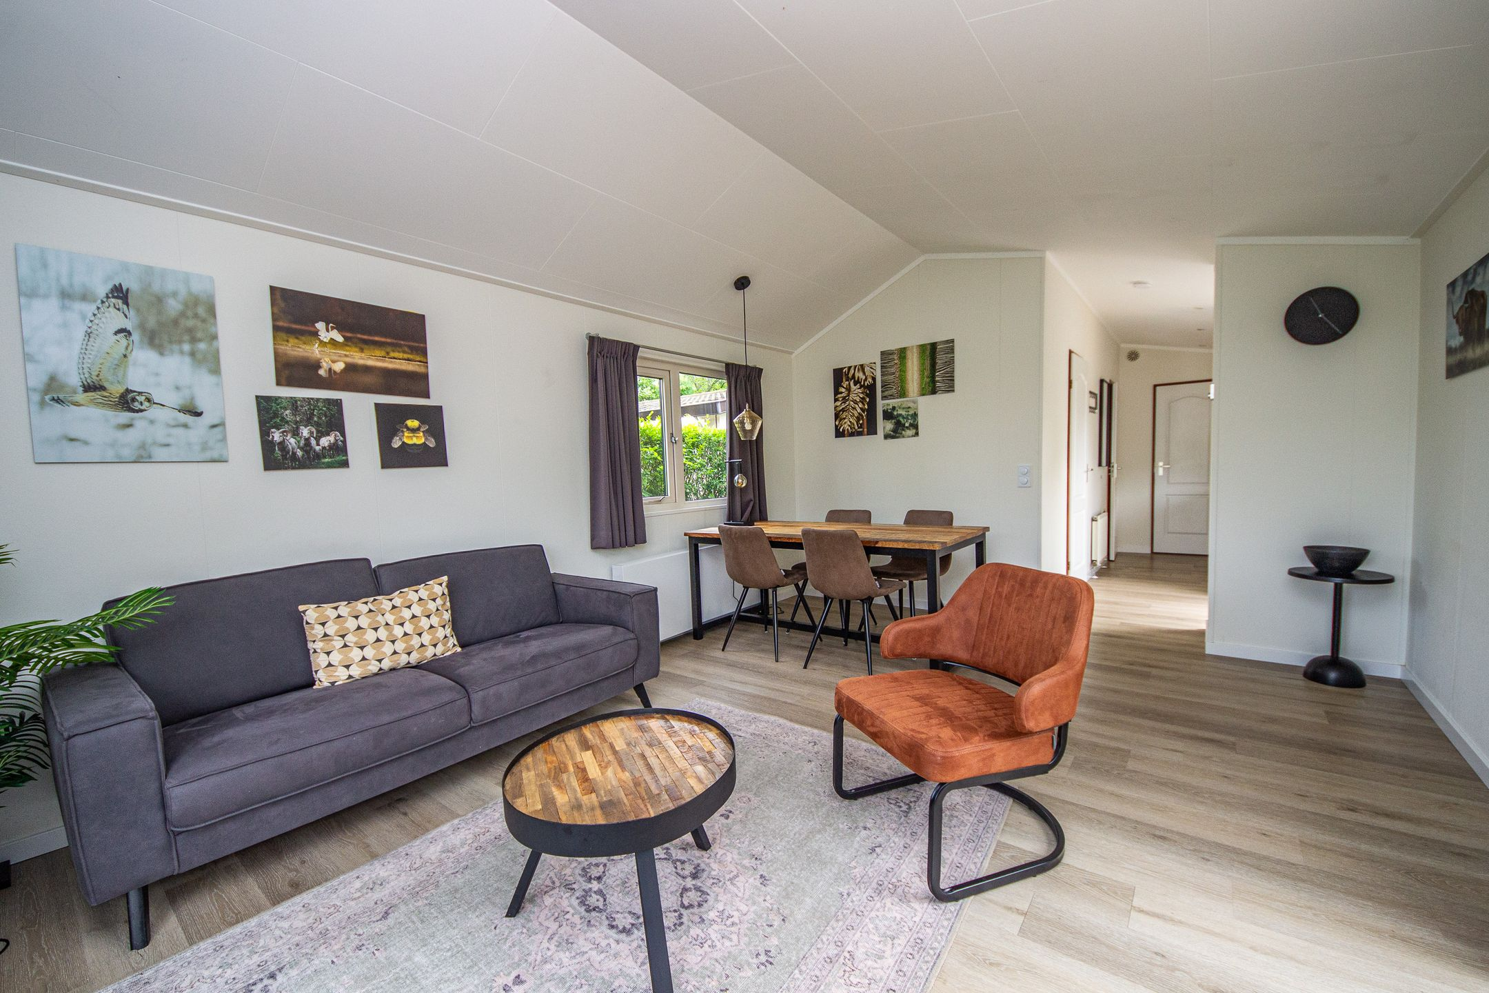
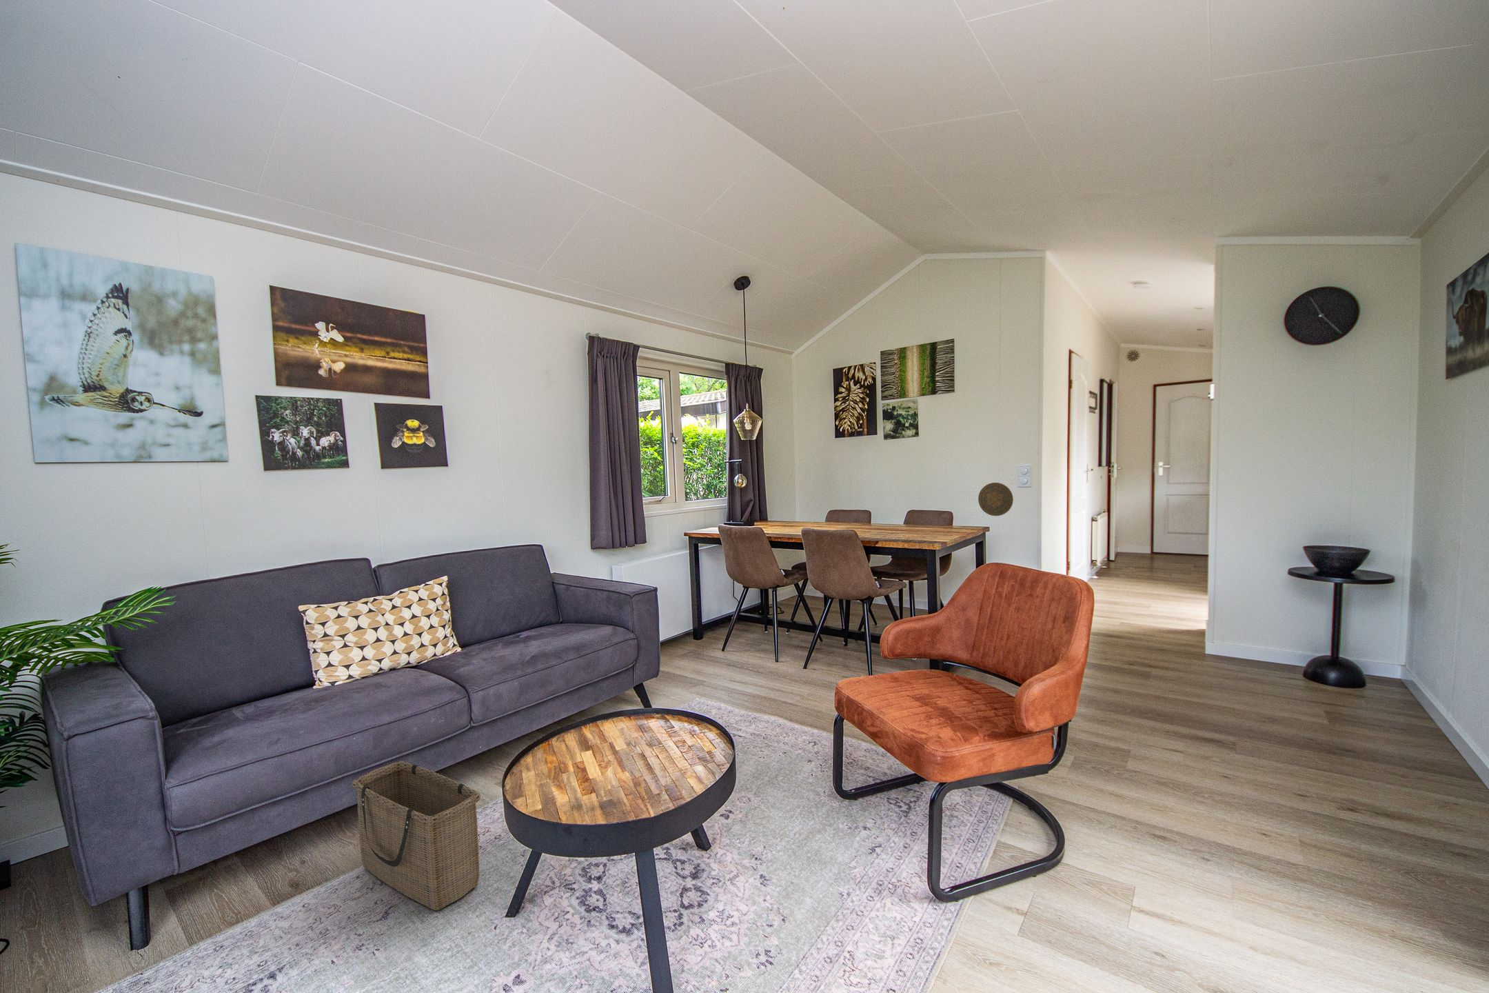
+ basket [351,760,481,911]
+ decorative plate [977,482,1014,516]
